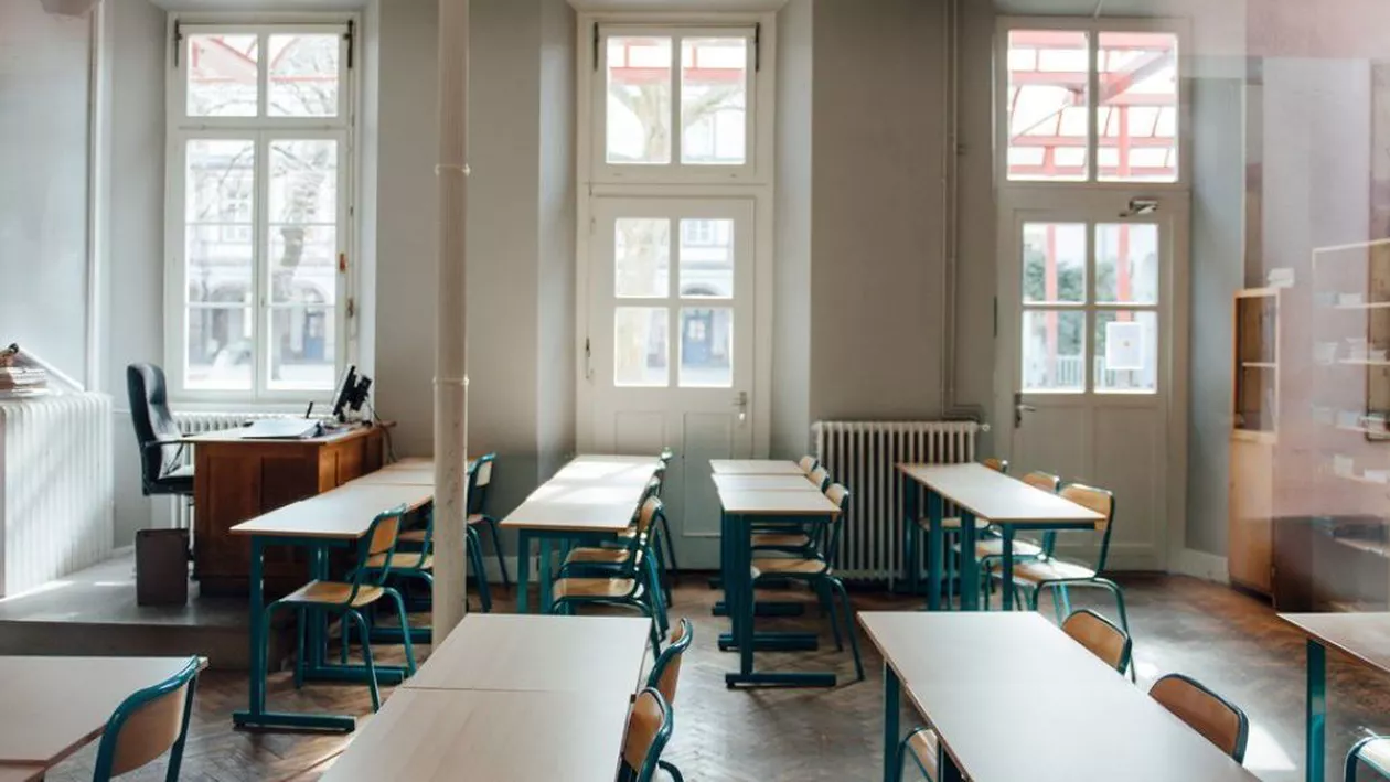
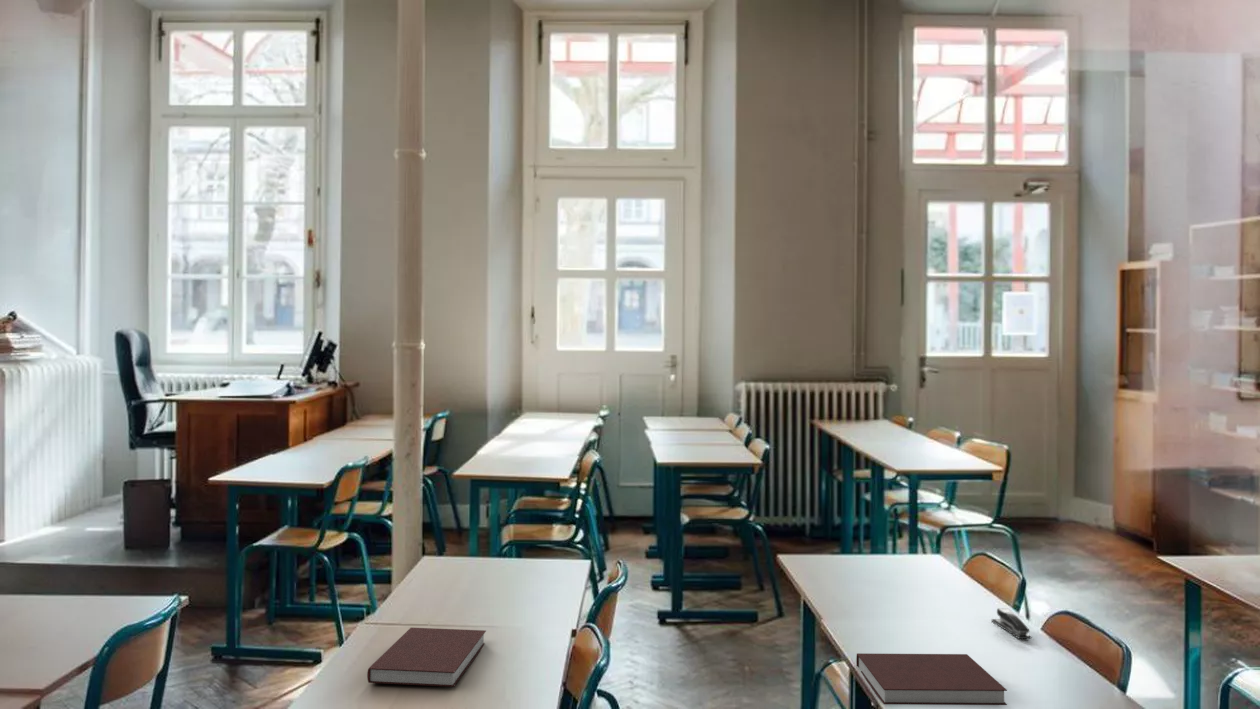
+ stapler [991,607,1032,640]
+ notebook [366,627,487,688]
+ notebook [855,652,1008,706]
